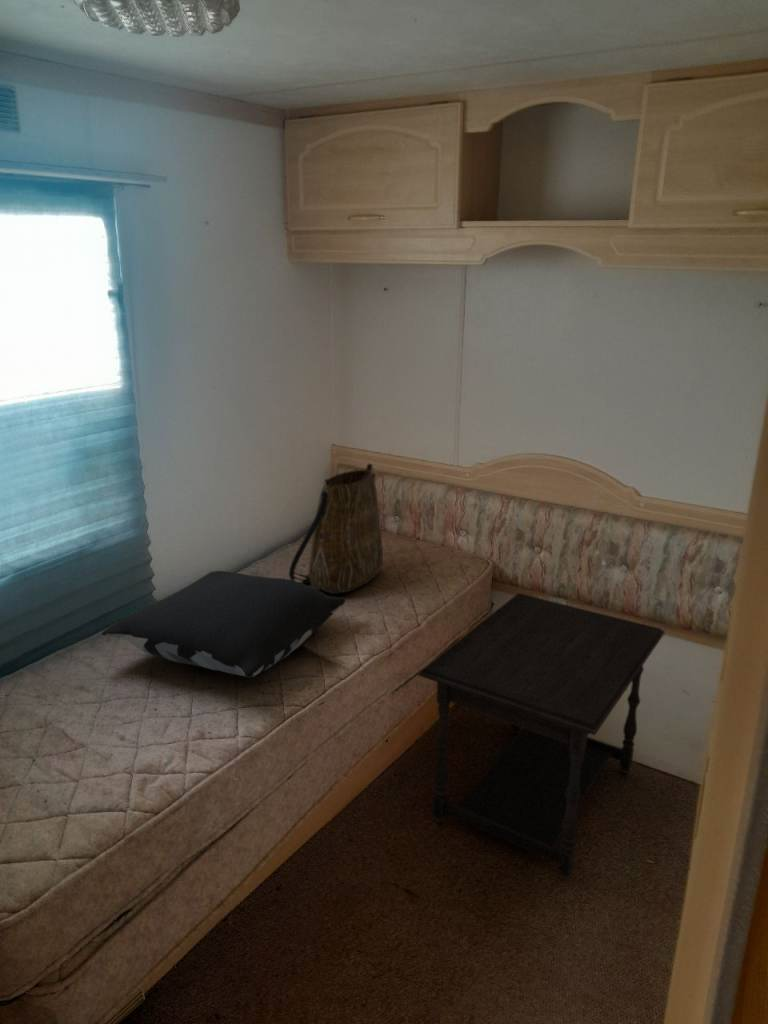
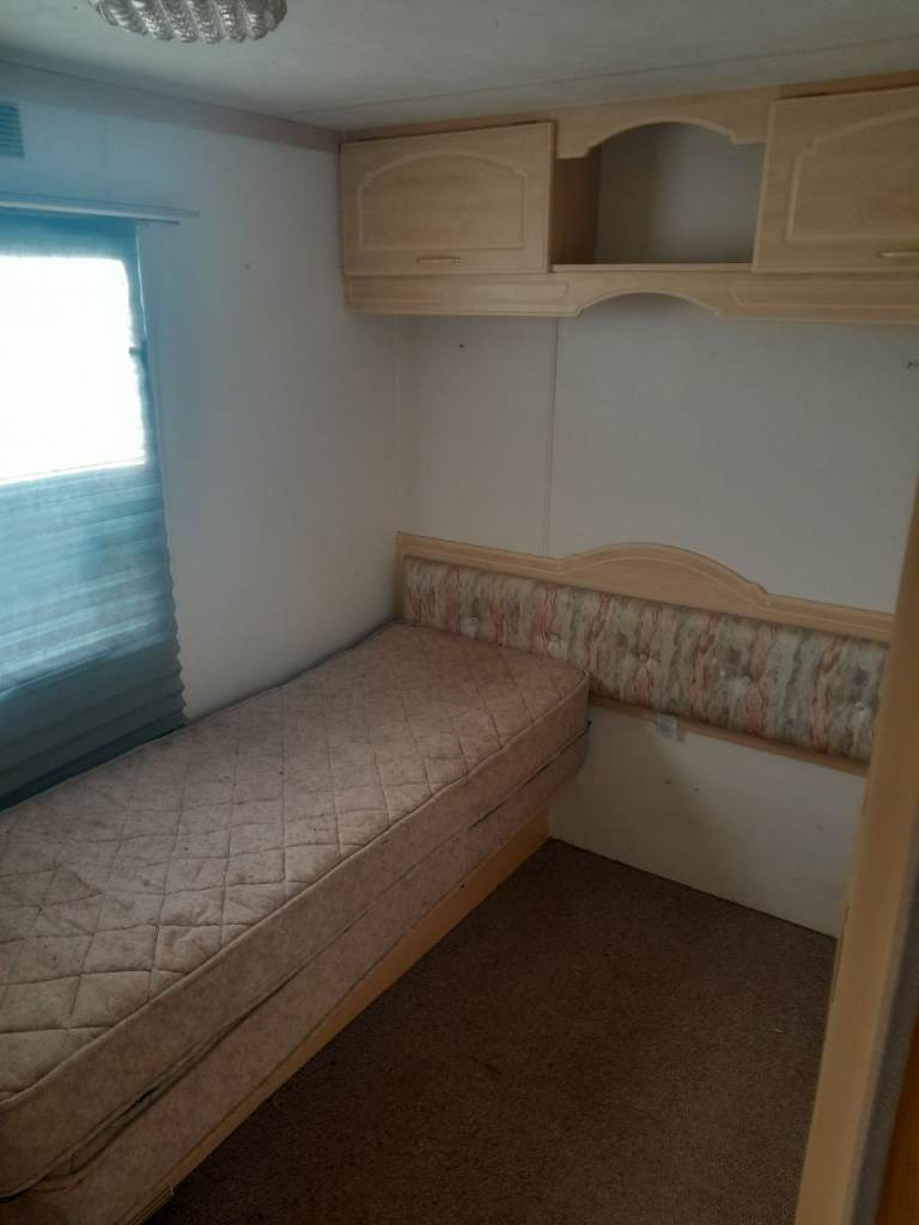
- pillow [101,570,347,678]
- side table [417,592,666,882]
- tote bag [288,463,384,595]
